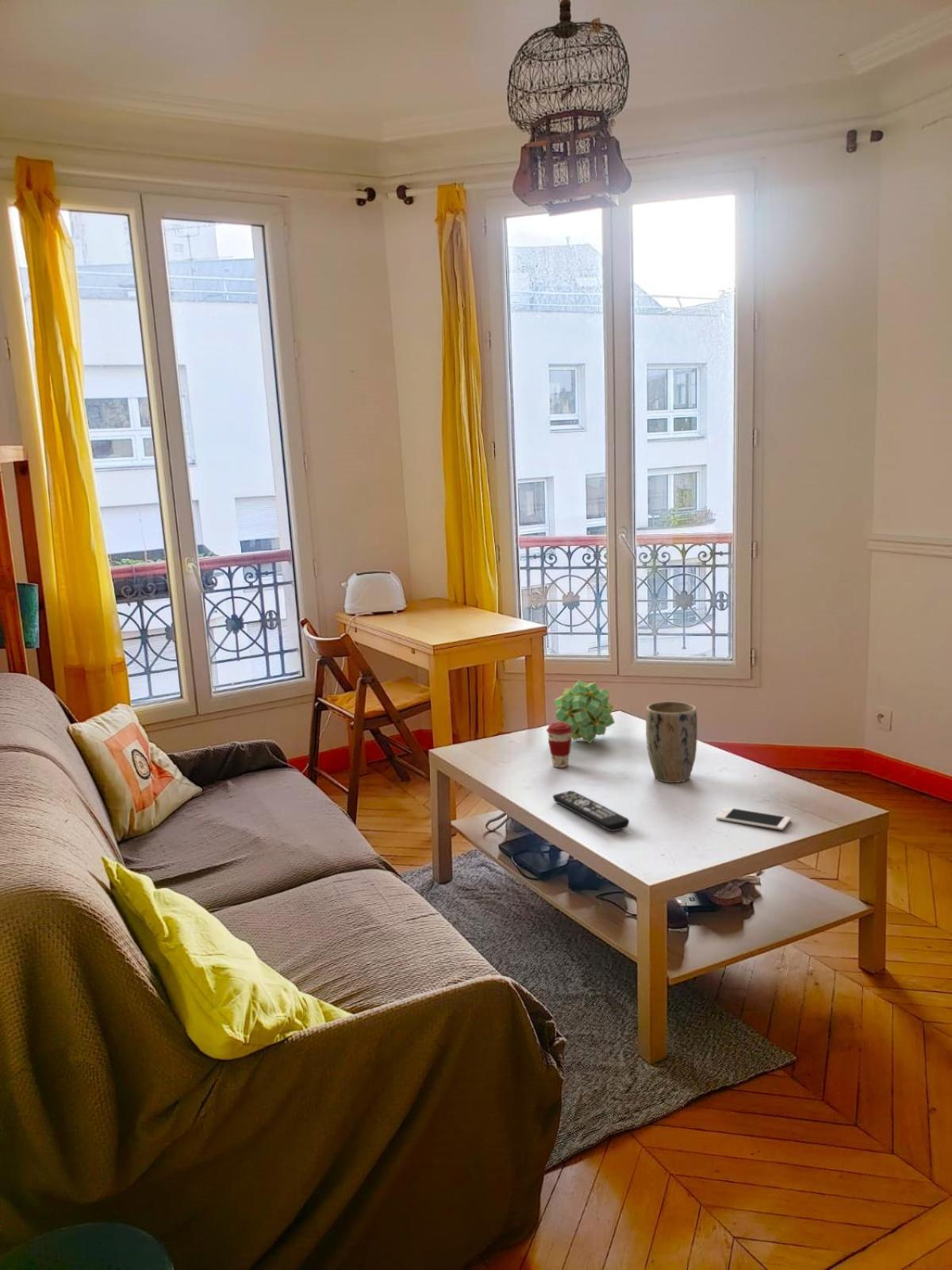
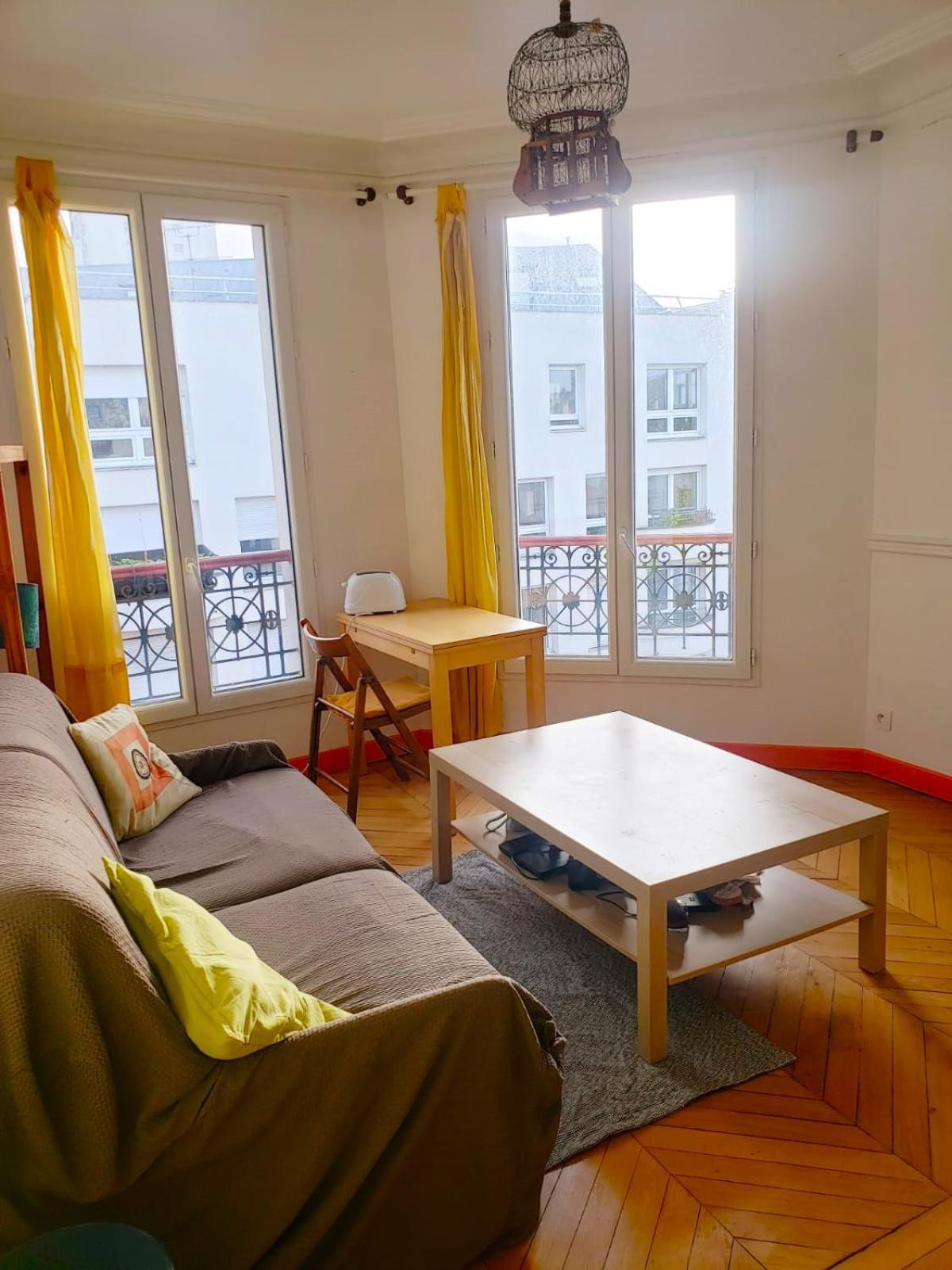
- cell phone [716,806,792,831]
- coffee cup [546,722,573,768]
- decorative ball [553,679,616,745]
- plant pot [645,701,698,783]
- remote control [552,790,630,832]
